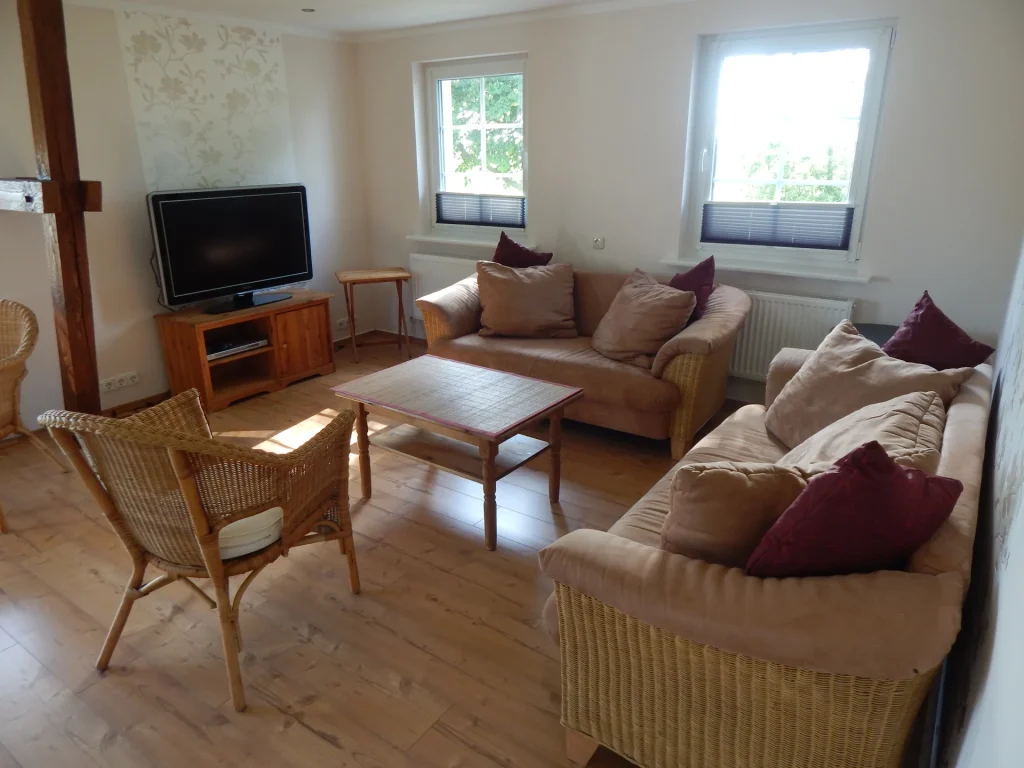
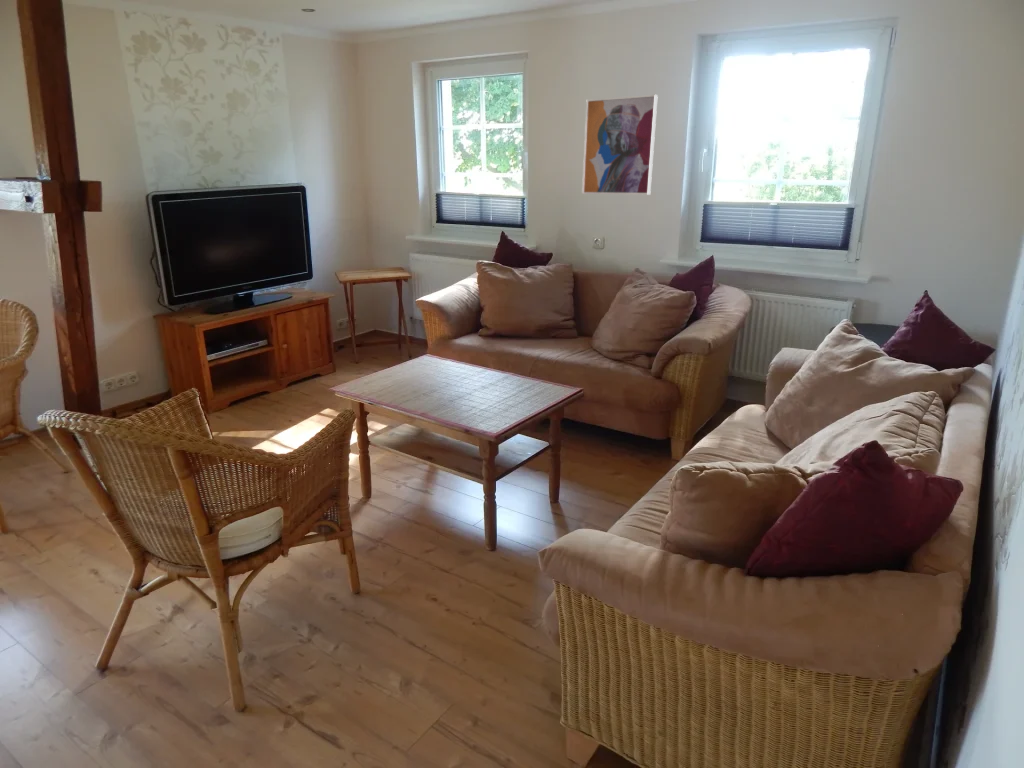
+ wall art [581,94,659,196]
